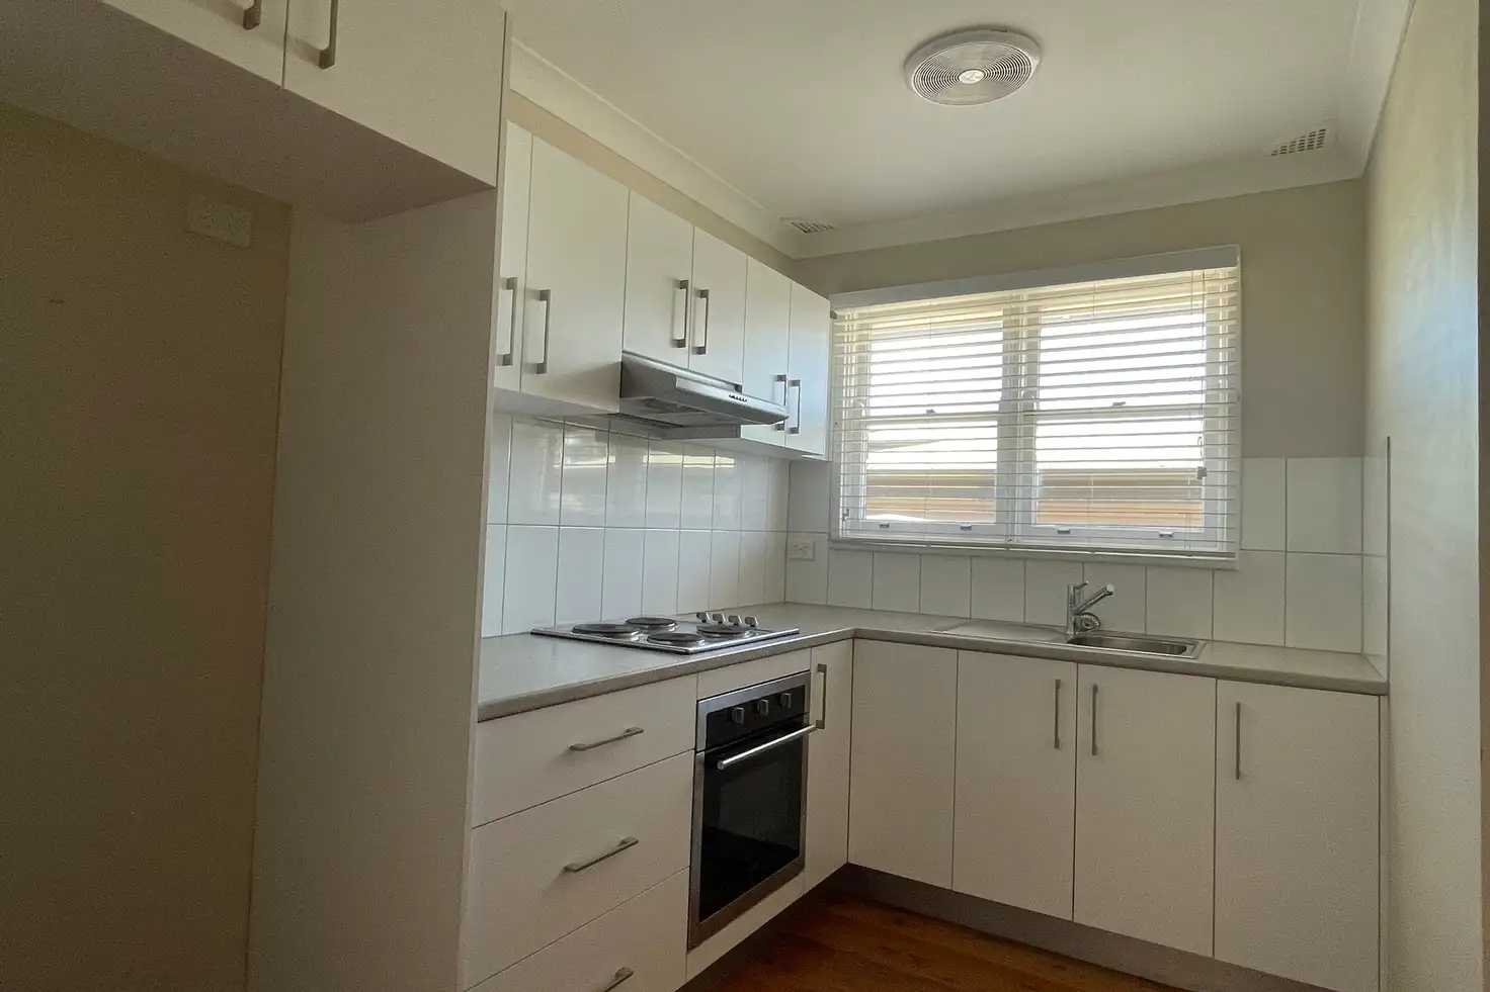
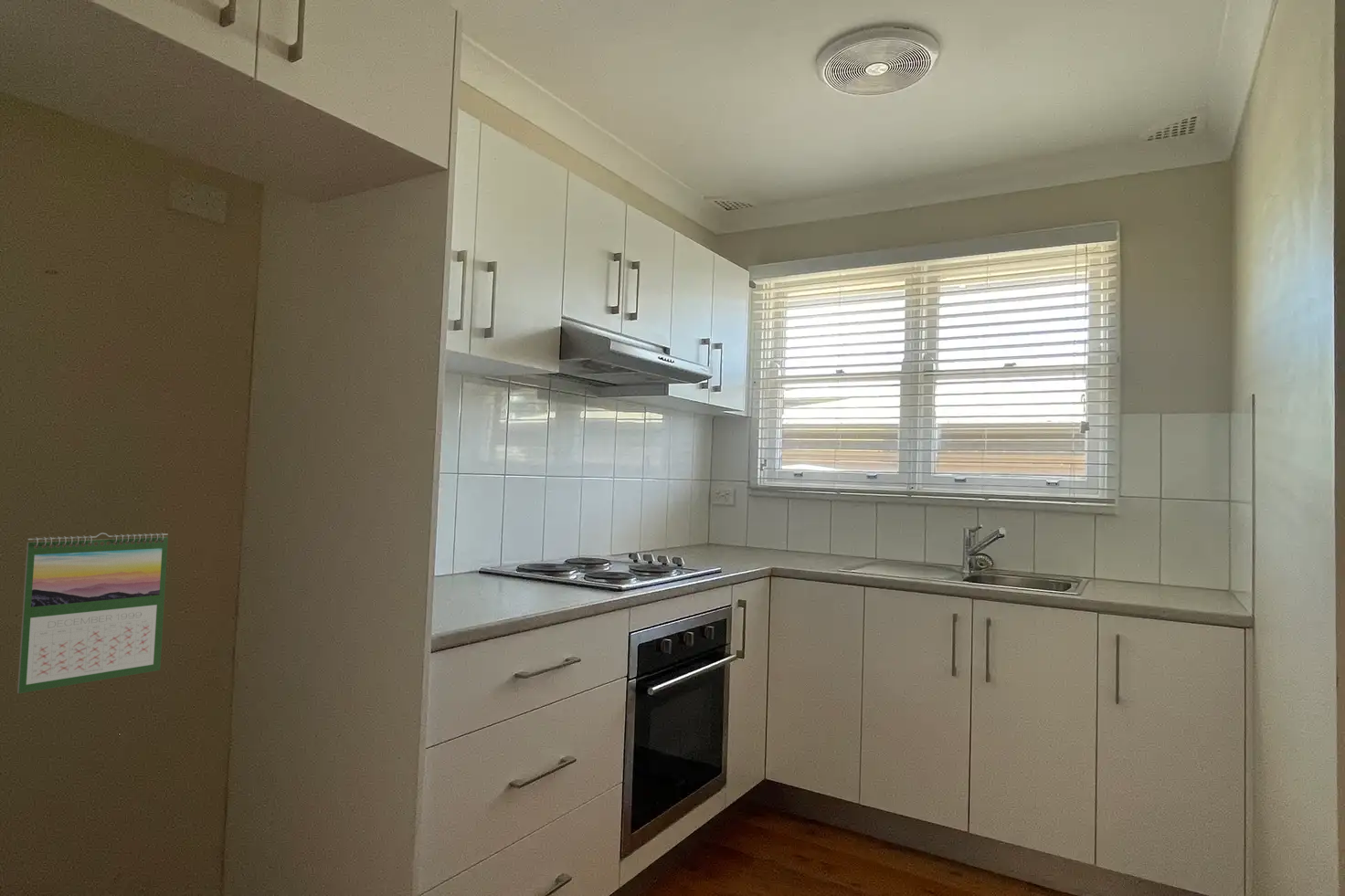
+ calendar [16,532,169,694]
